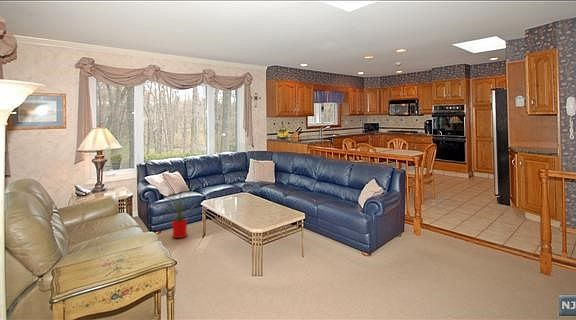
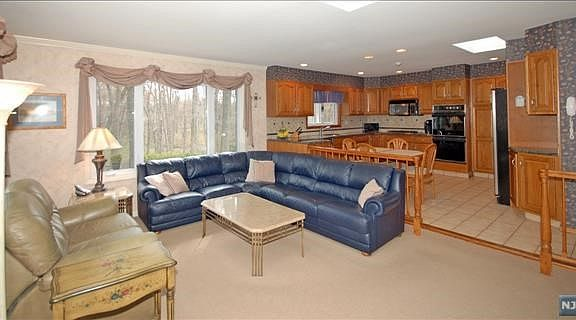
- house plant [164,186,198,239]
